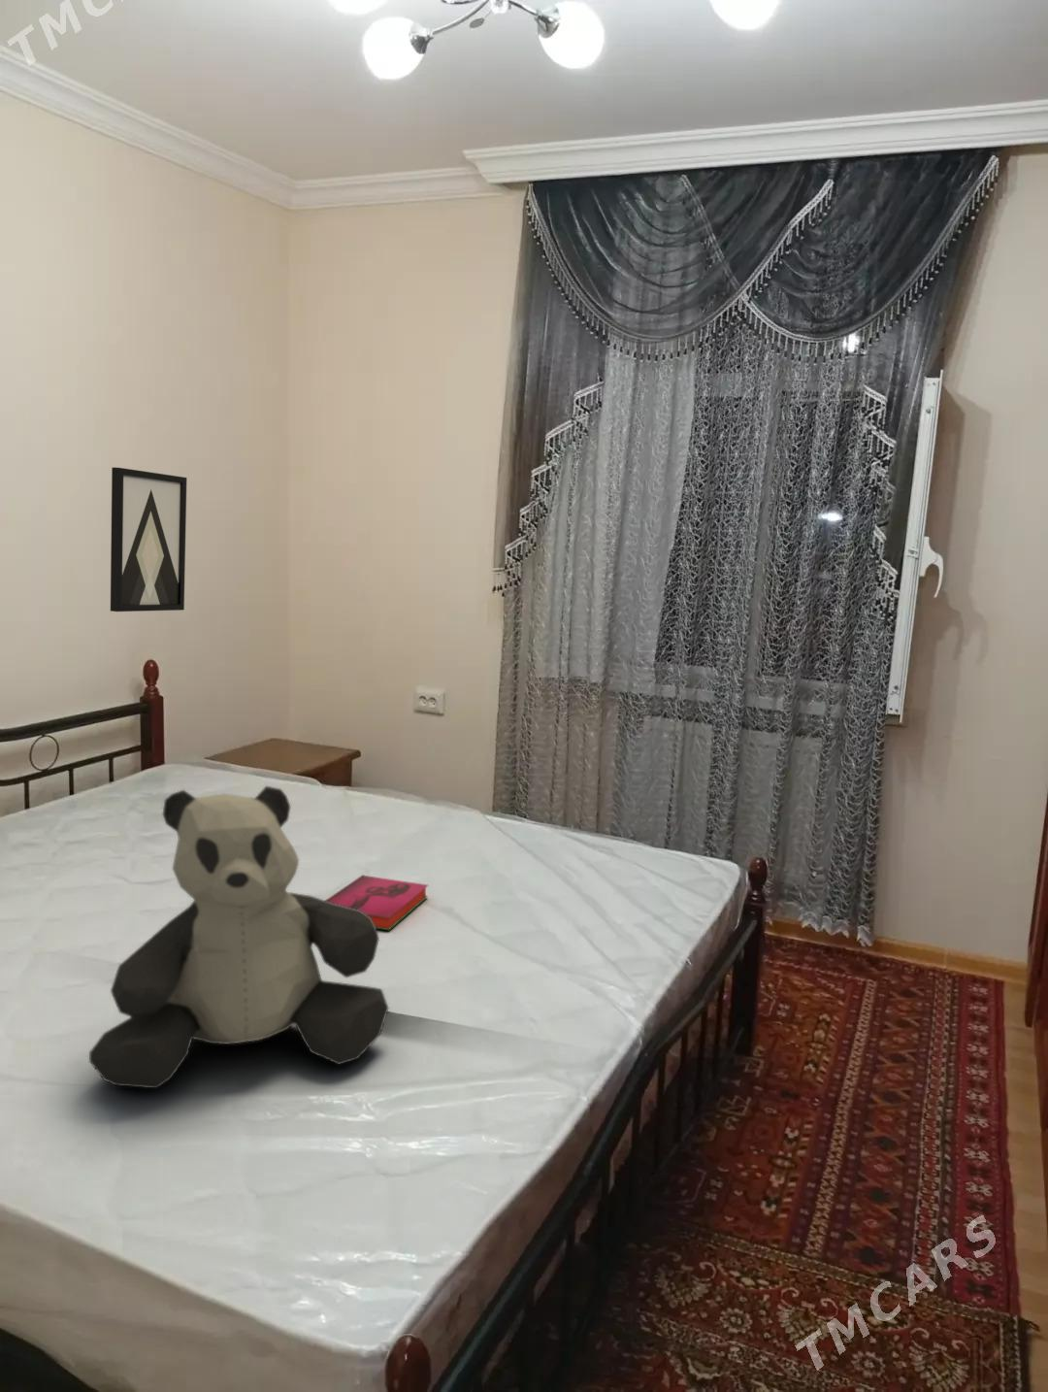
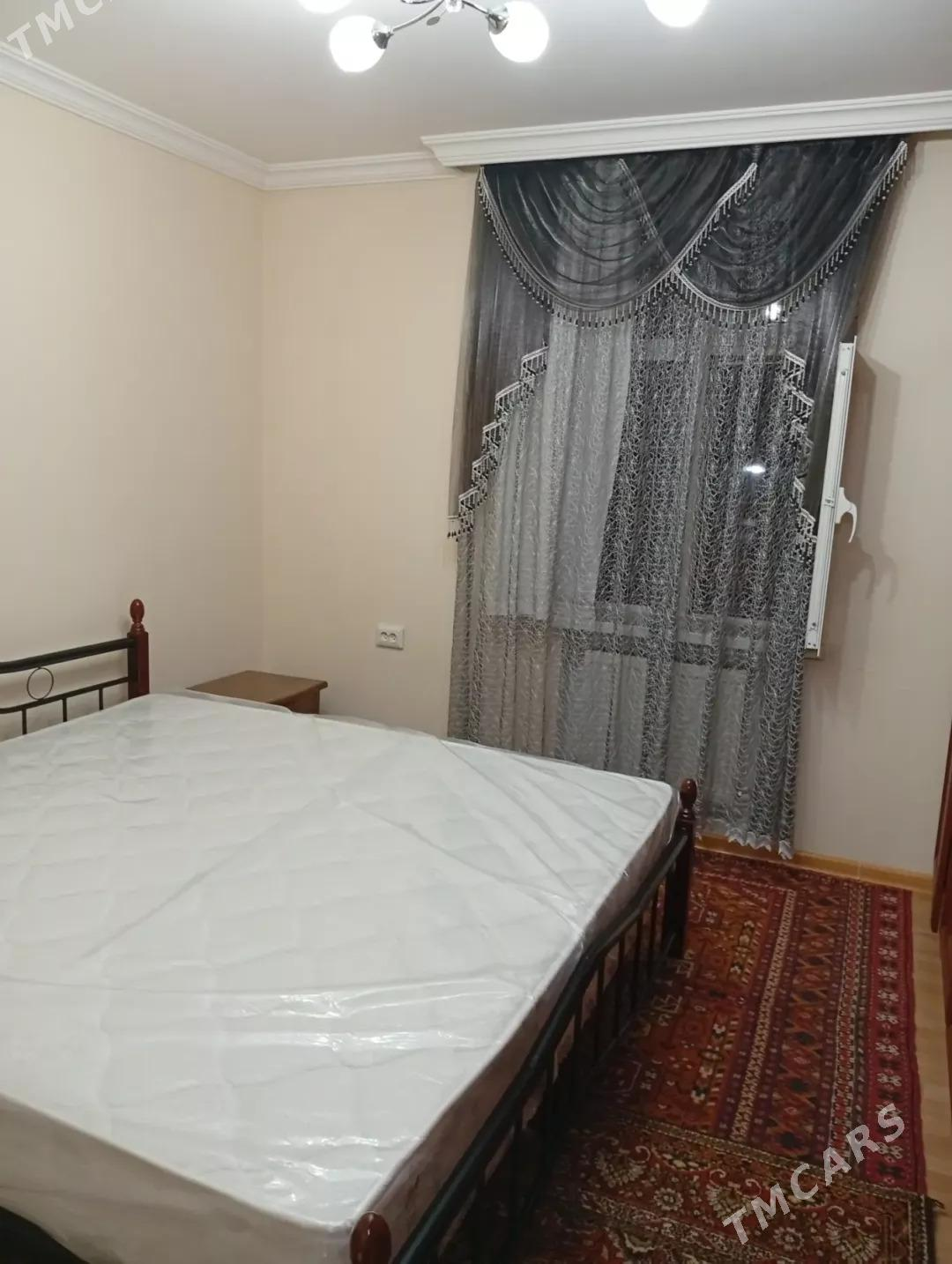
- wall art [110,466,187,612]
- teddy bear [88,785,390,1089]
- hardback book [324,873,429,931]
